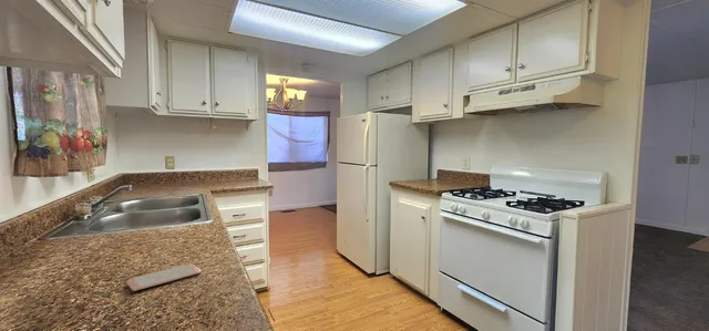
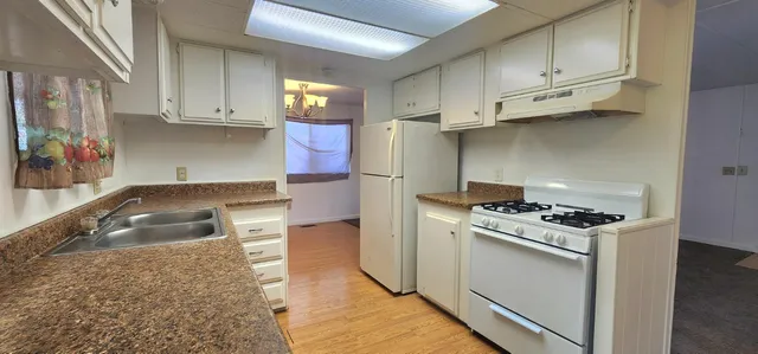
- smartphone [126,262,202,292]
